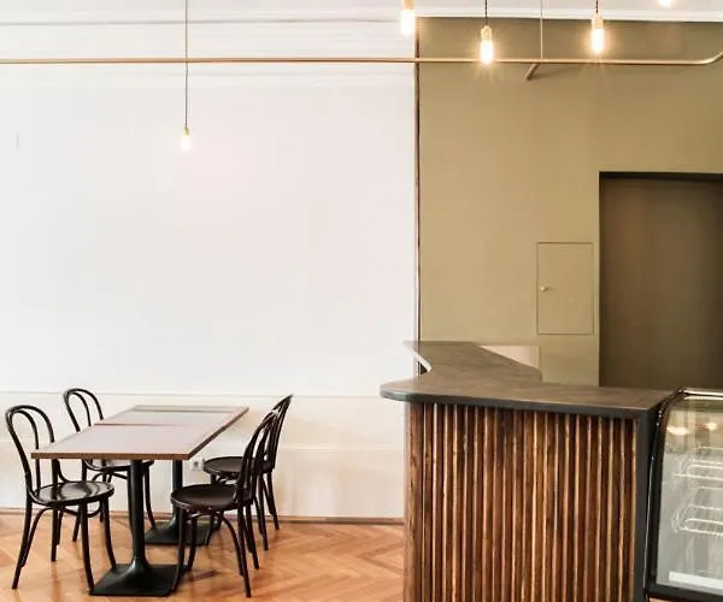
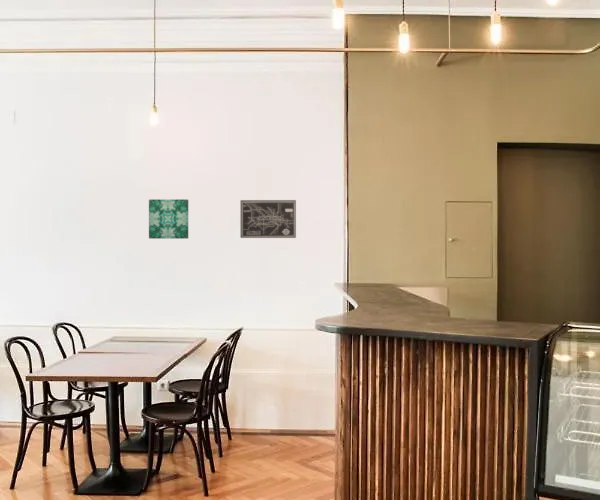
+ wall art [148,198,189,240]
+ wall art [239,199,297,239]
